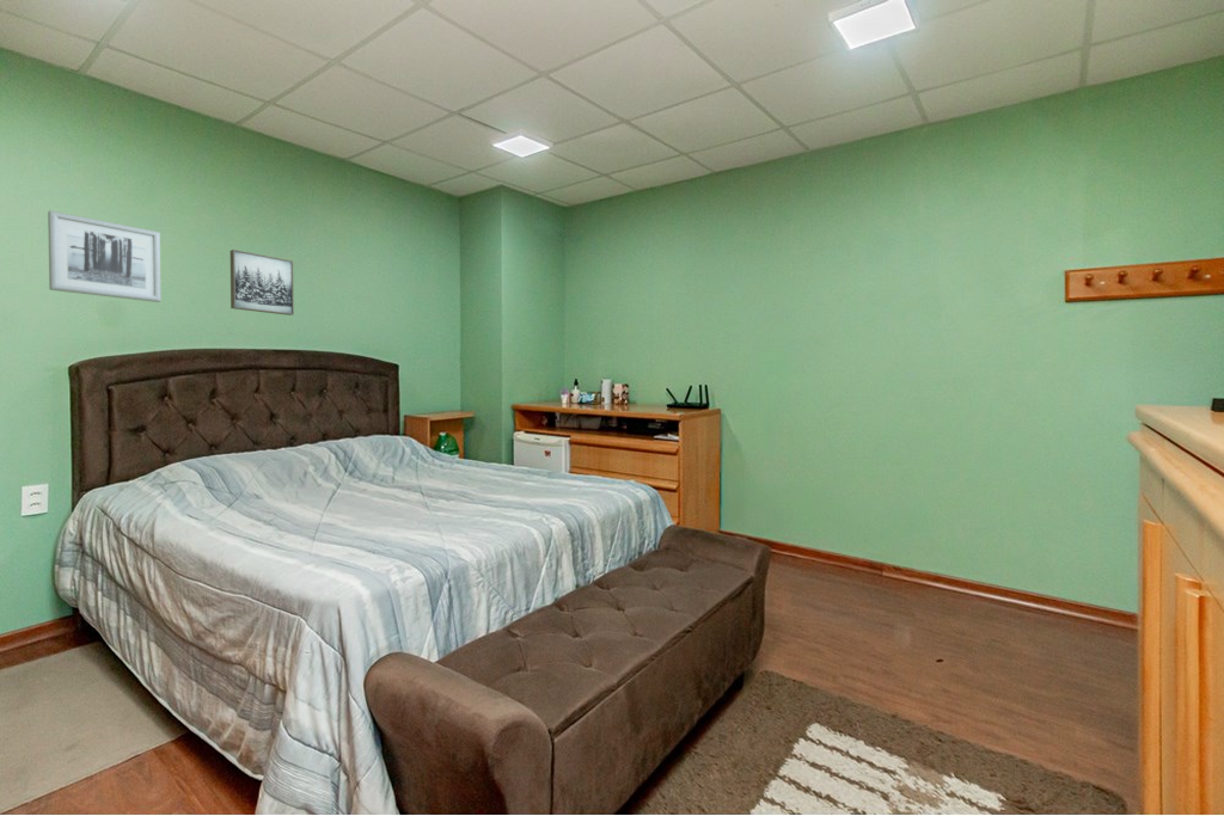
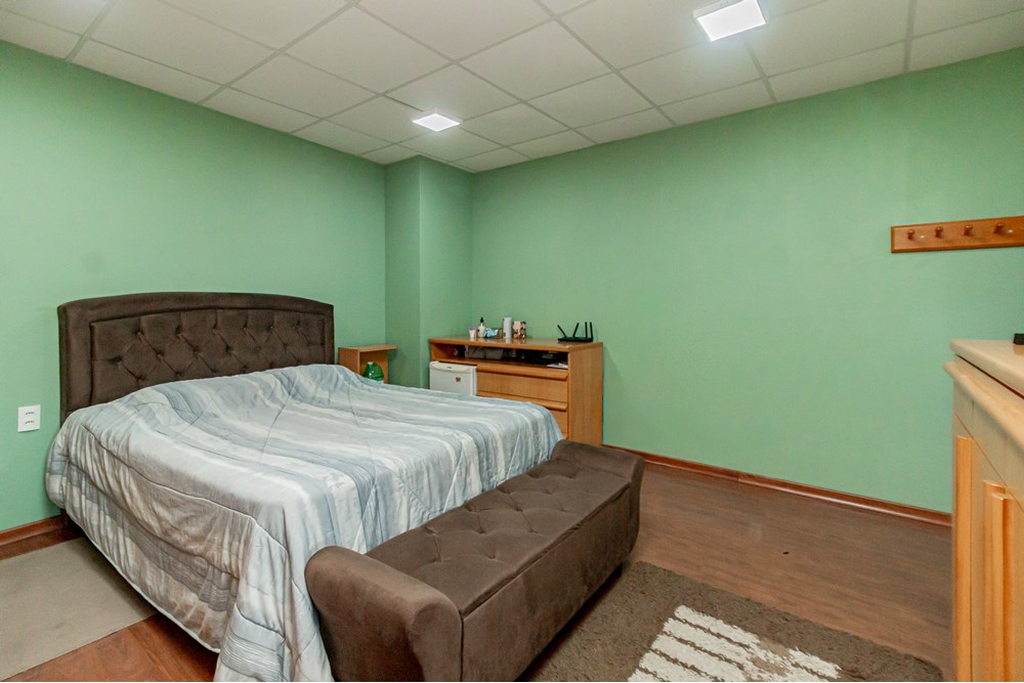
- wall art [47,209,163,303]
- wall art [230,249,295,317]
